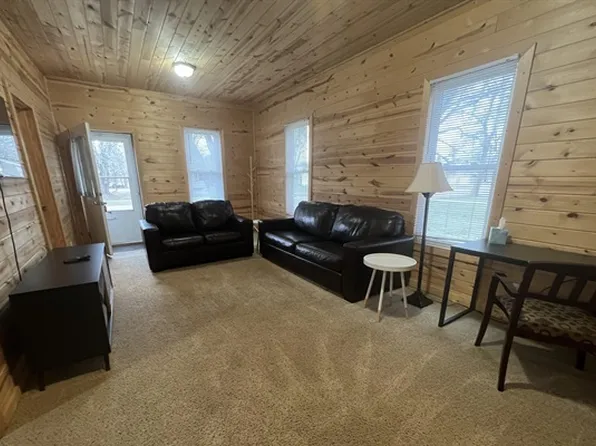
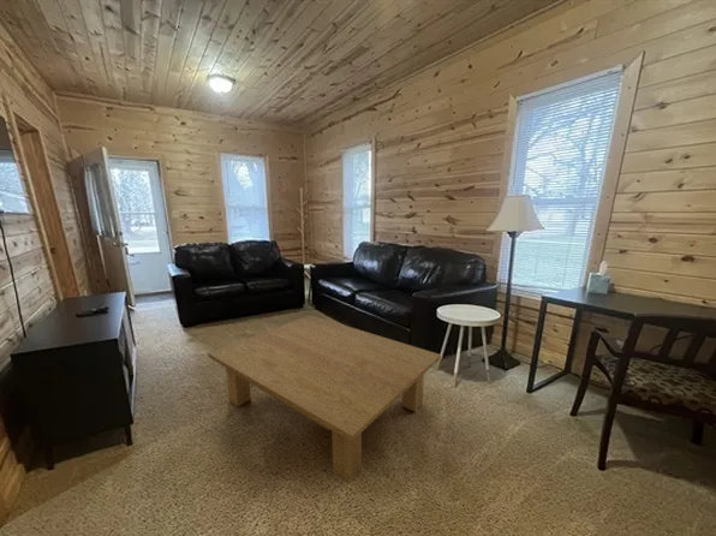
+ coffee table [207,314,442,486]
